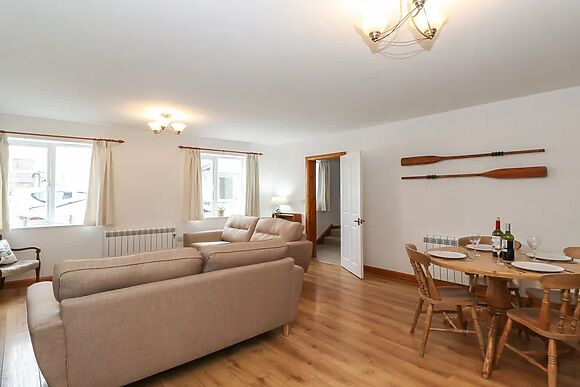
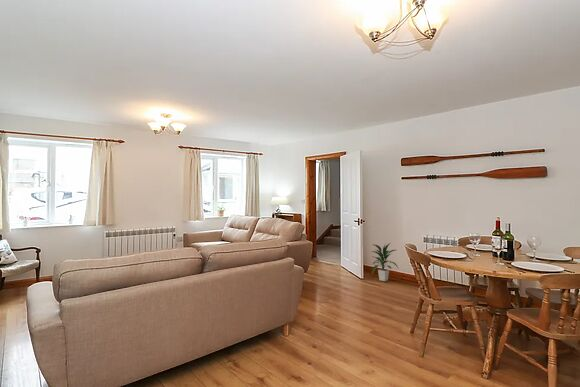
+ indoor plant [371,242,399,282]
